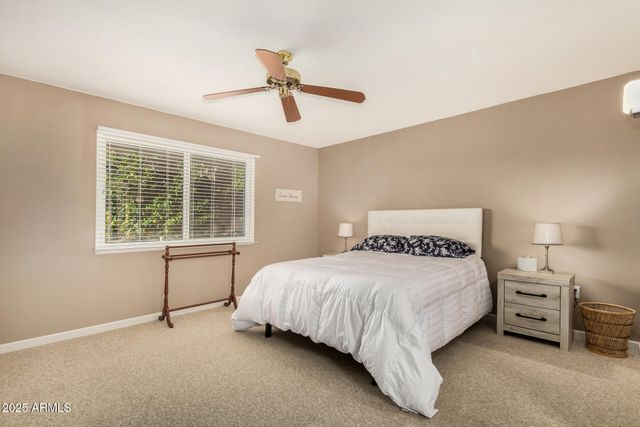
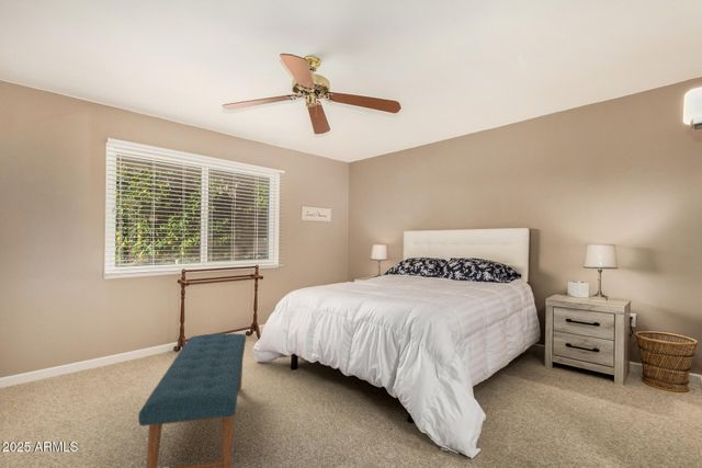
+ bench [137,332,247,468]
